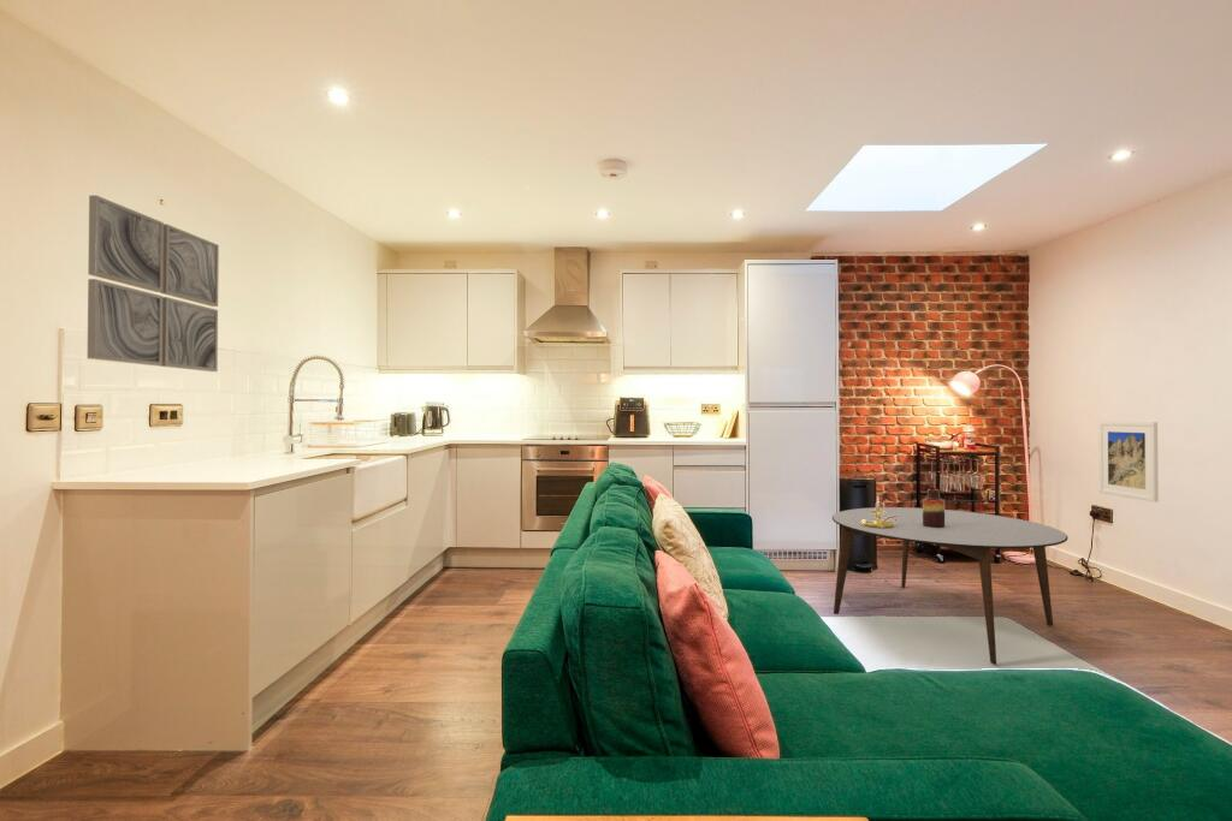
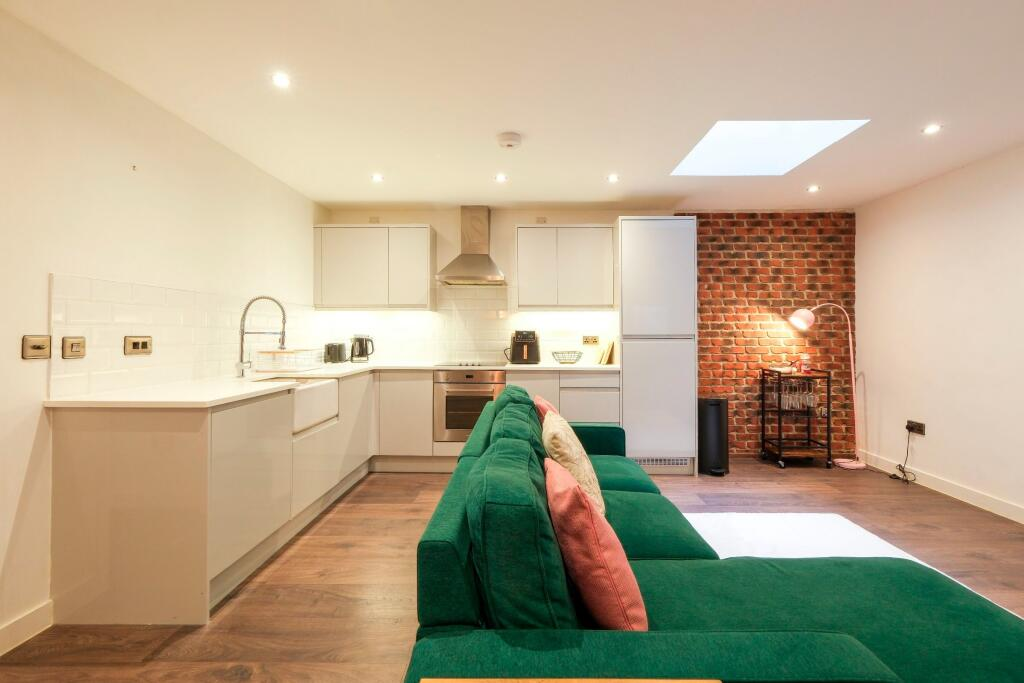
- wall art [87,195,220,373]
- vase [922,488,946,528]
- dining table [831,506,1068,666]
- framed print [1097,421,1160,504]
- candle holder [861,494,898,528]
